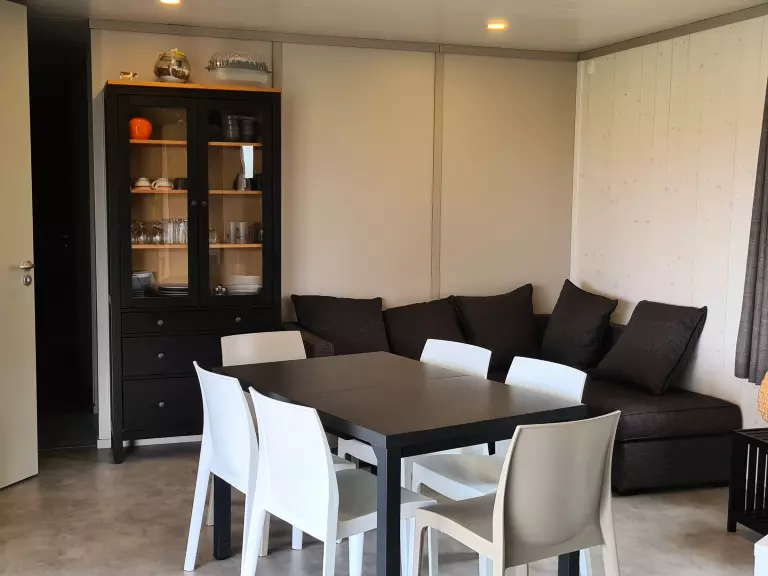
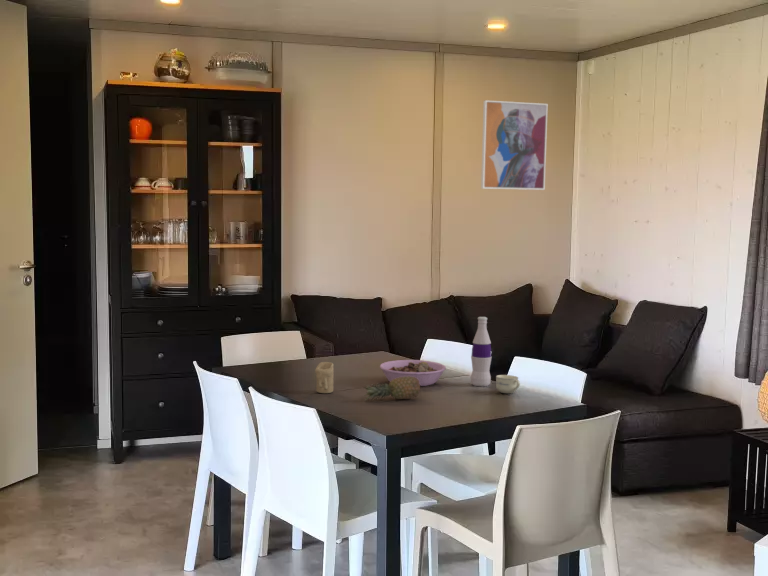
+ wall art [480,99,549,191]
+ candle [314,361,334,394]
+ fruit [363,376,421,402]
+ cup [495,374,521,394]
+ bowl [379,359,447,387]
+ bottle [470,316,493,387]
